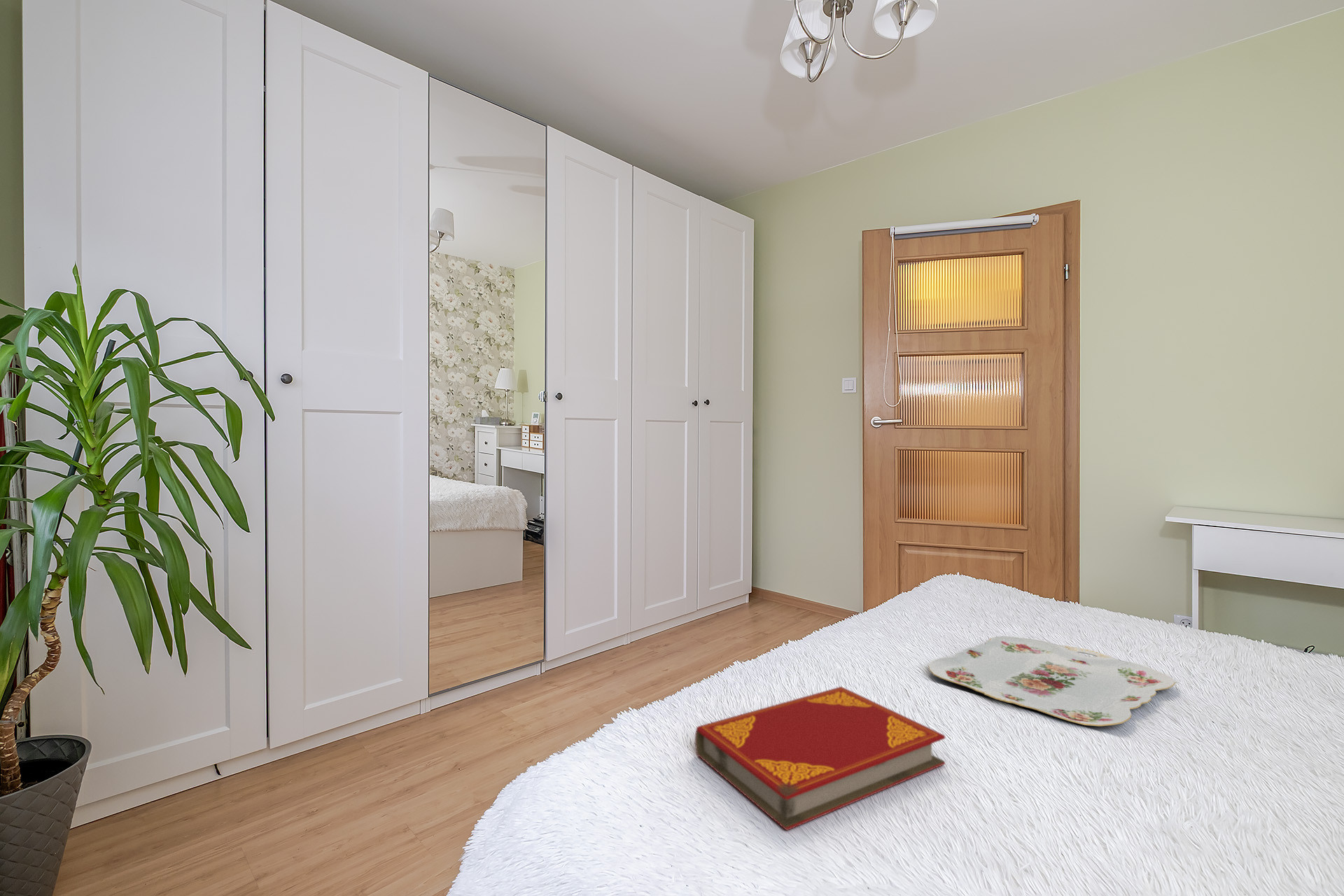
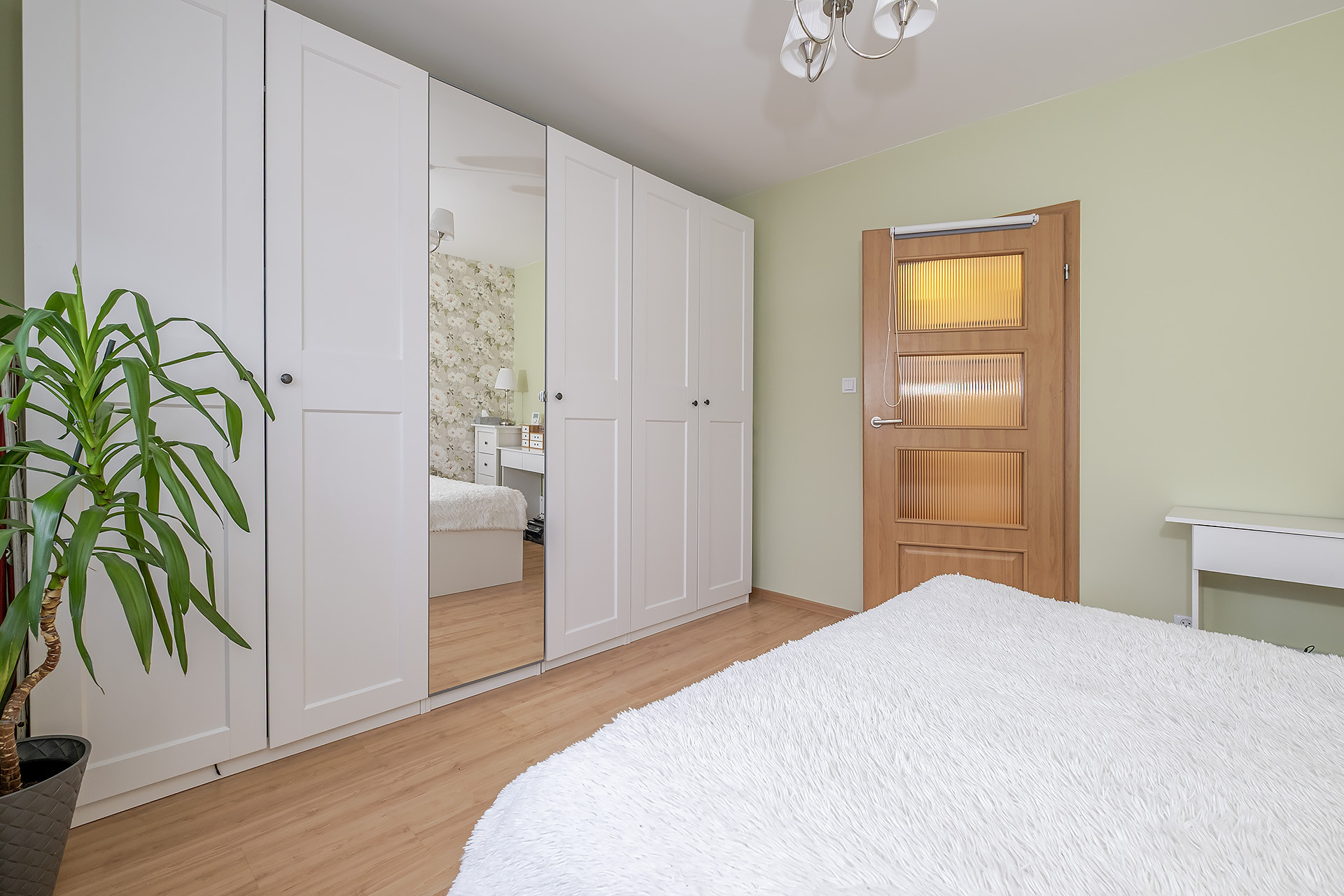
- hardback book [694,686,946,831]
- serving tray [928,636,1176,727]
